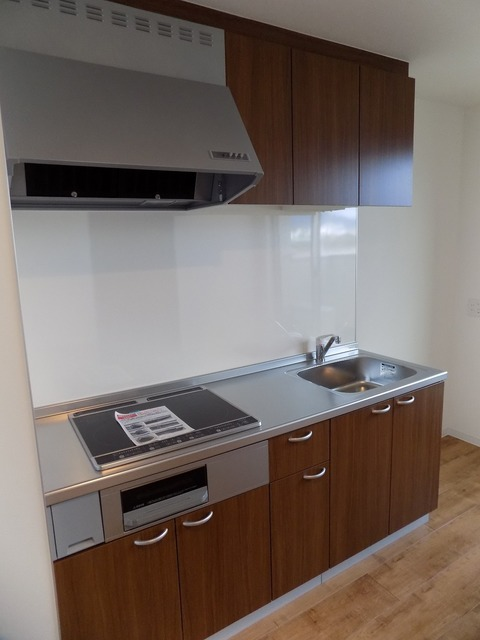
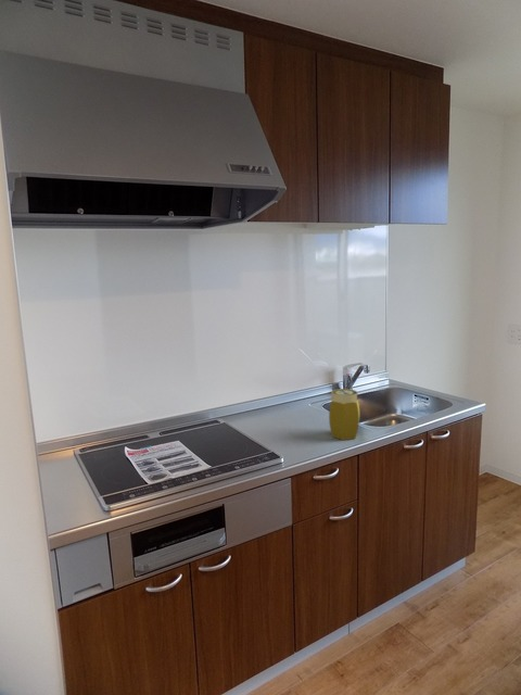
+ jar [328,388,360,441]
